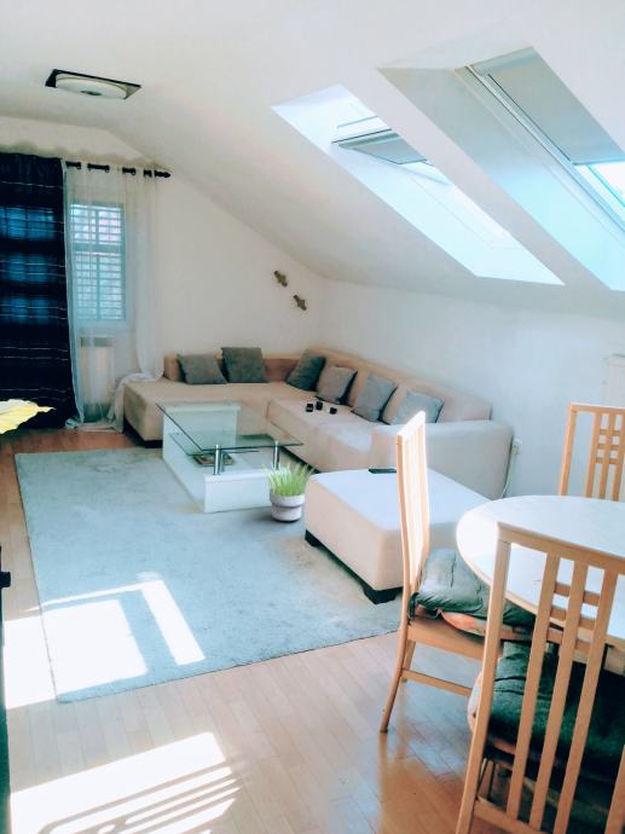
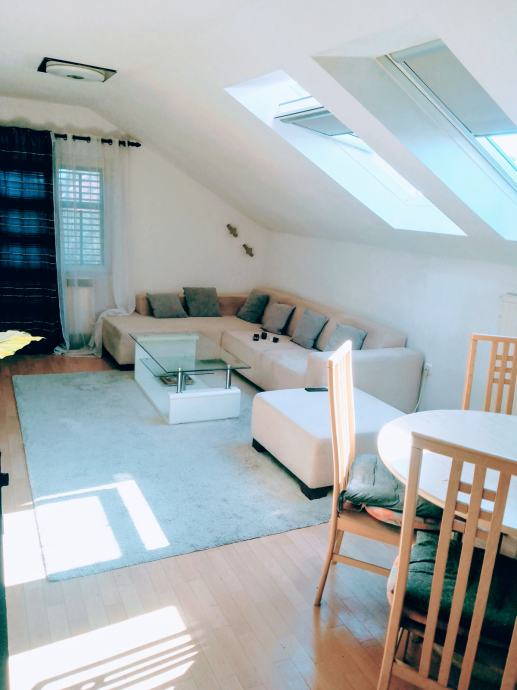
- potted plant [257,461,317,522]
